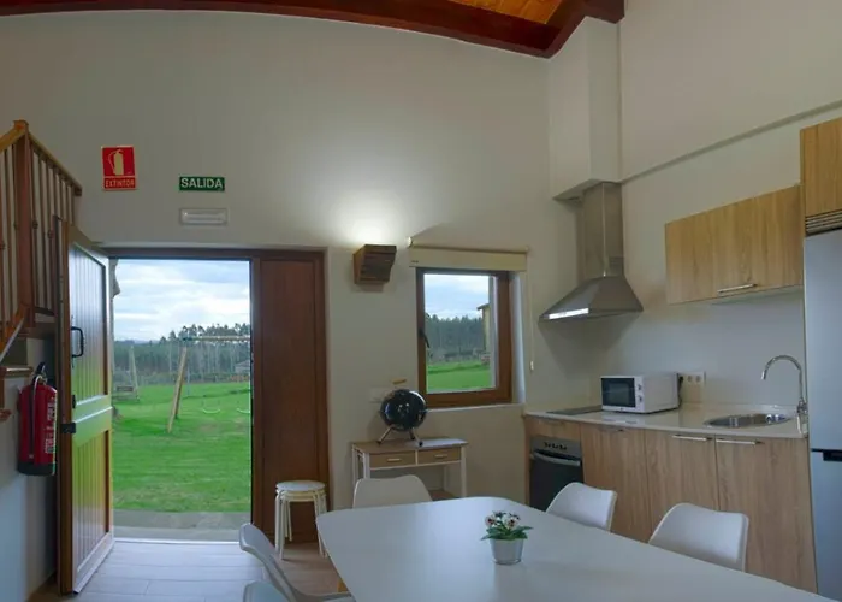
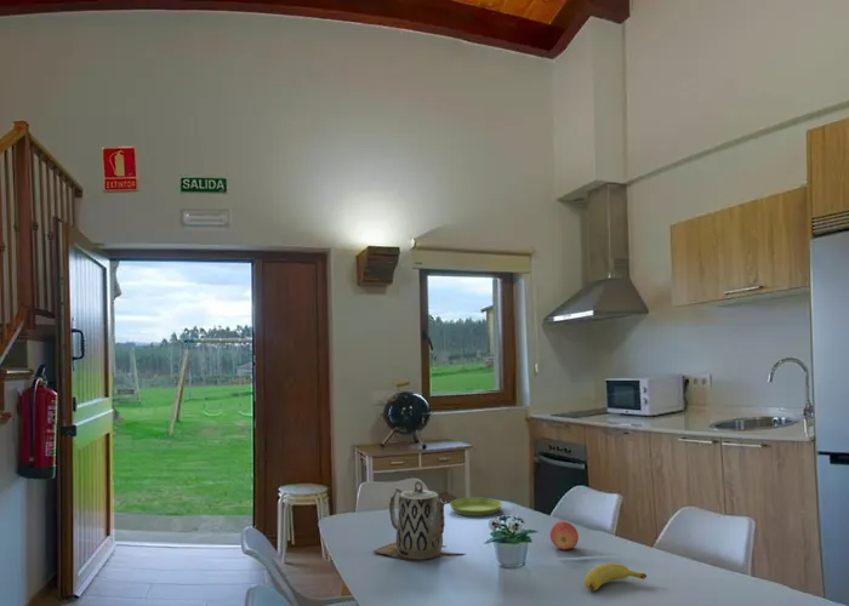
+ saucer [449,496,503,518]
+ apple [549,520,580,550]
+ banana [583,562,648,591]
+ teapot [372,480,467,562]
